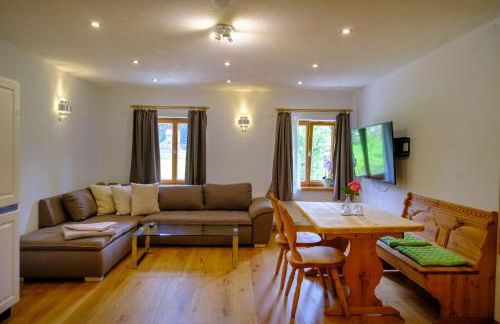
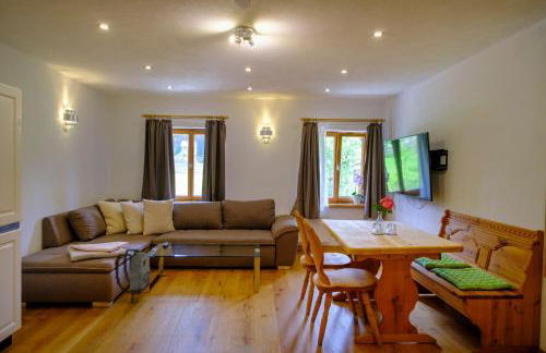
+ backpack [114,248,152,304]
